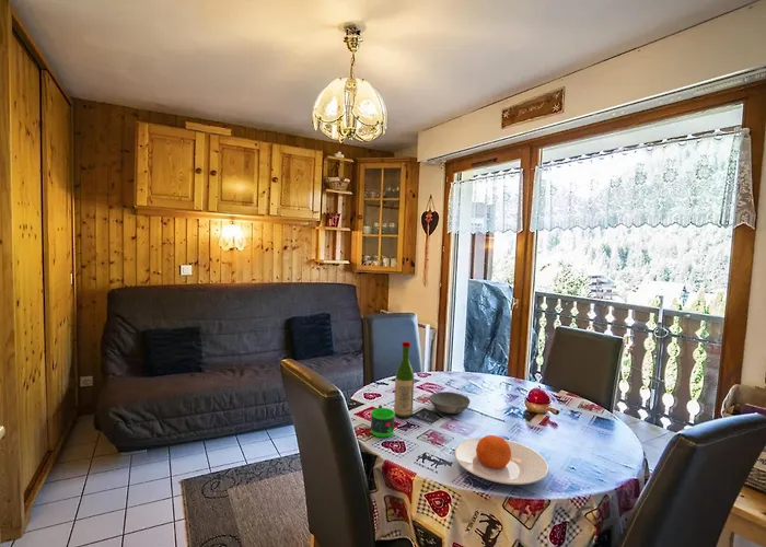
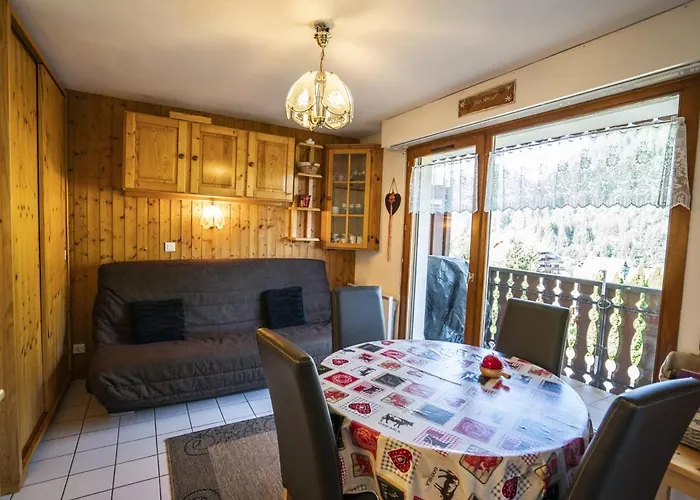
- plate [453,434,549,486]
- bowl [429,391,472,415]
- wine bottle [393,340,415,419]
- mug [370,404,395,439]
